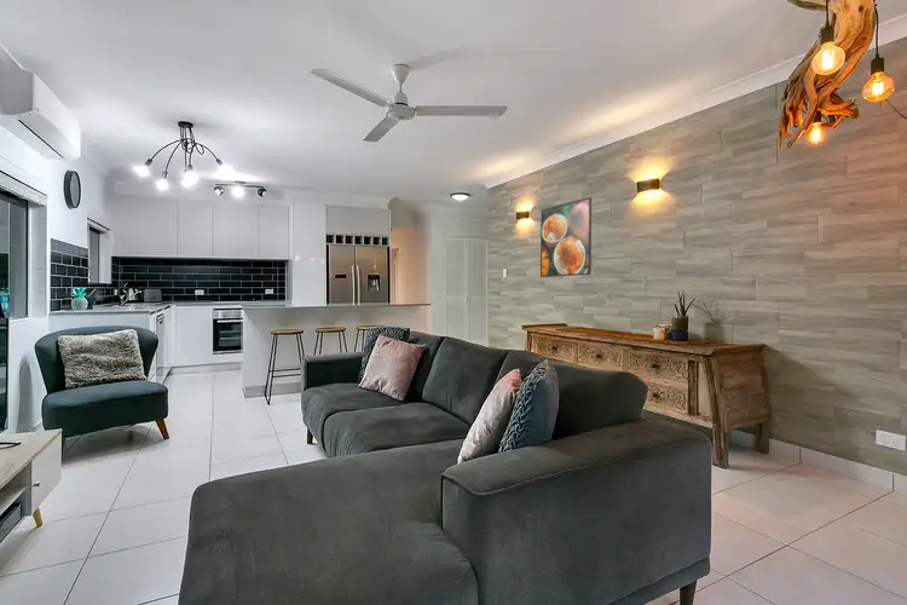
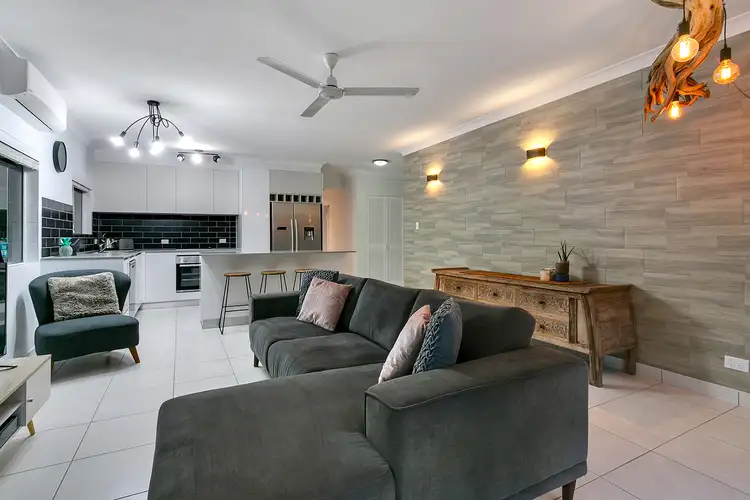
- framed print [539,196,593,278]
